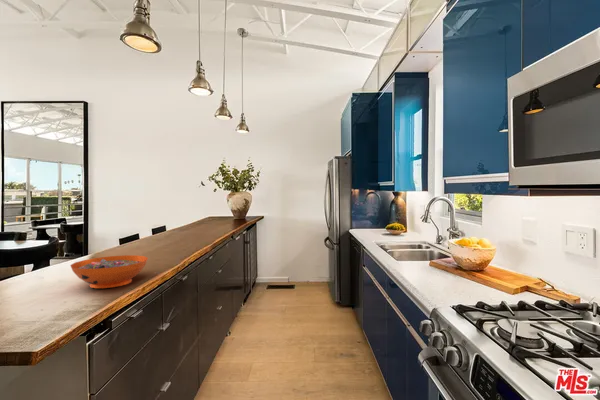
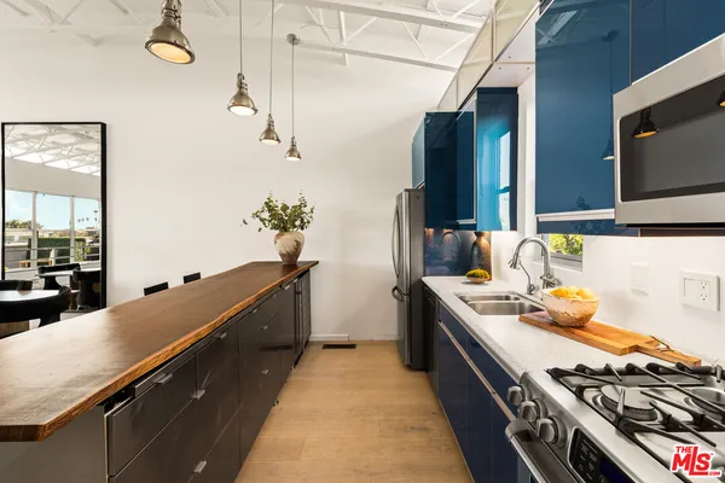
- decorative bowl [69,254,149,289]
